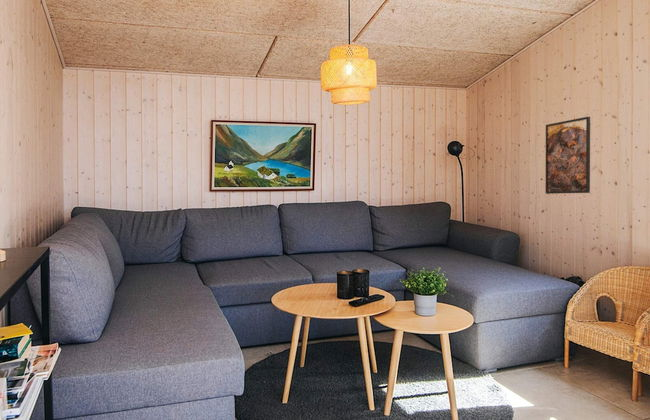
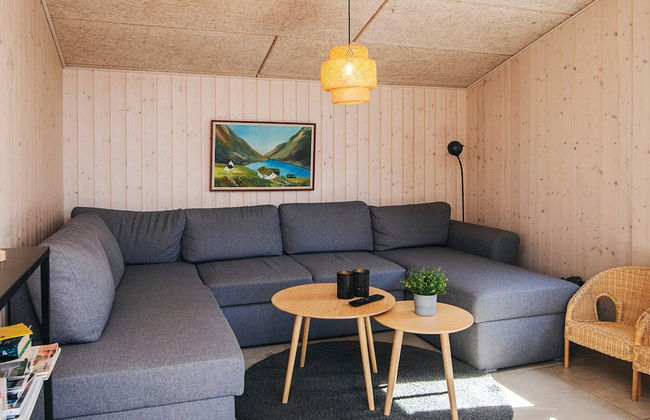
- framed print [545,116,591,195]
